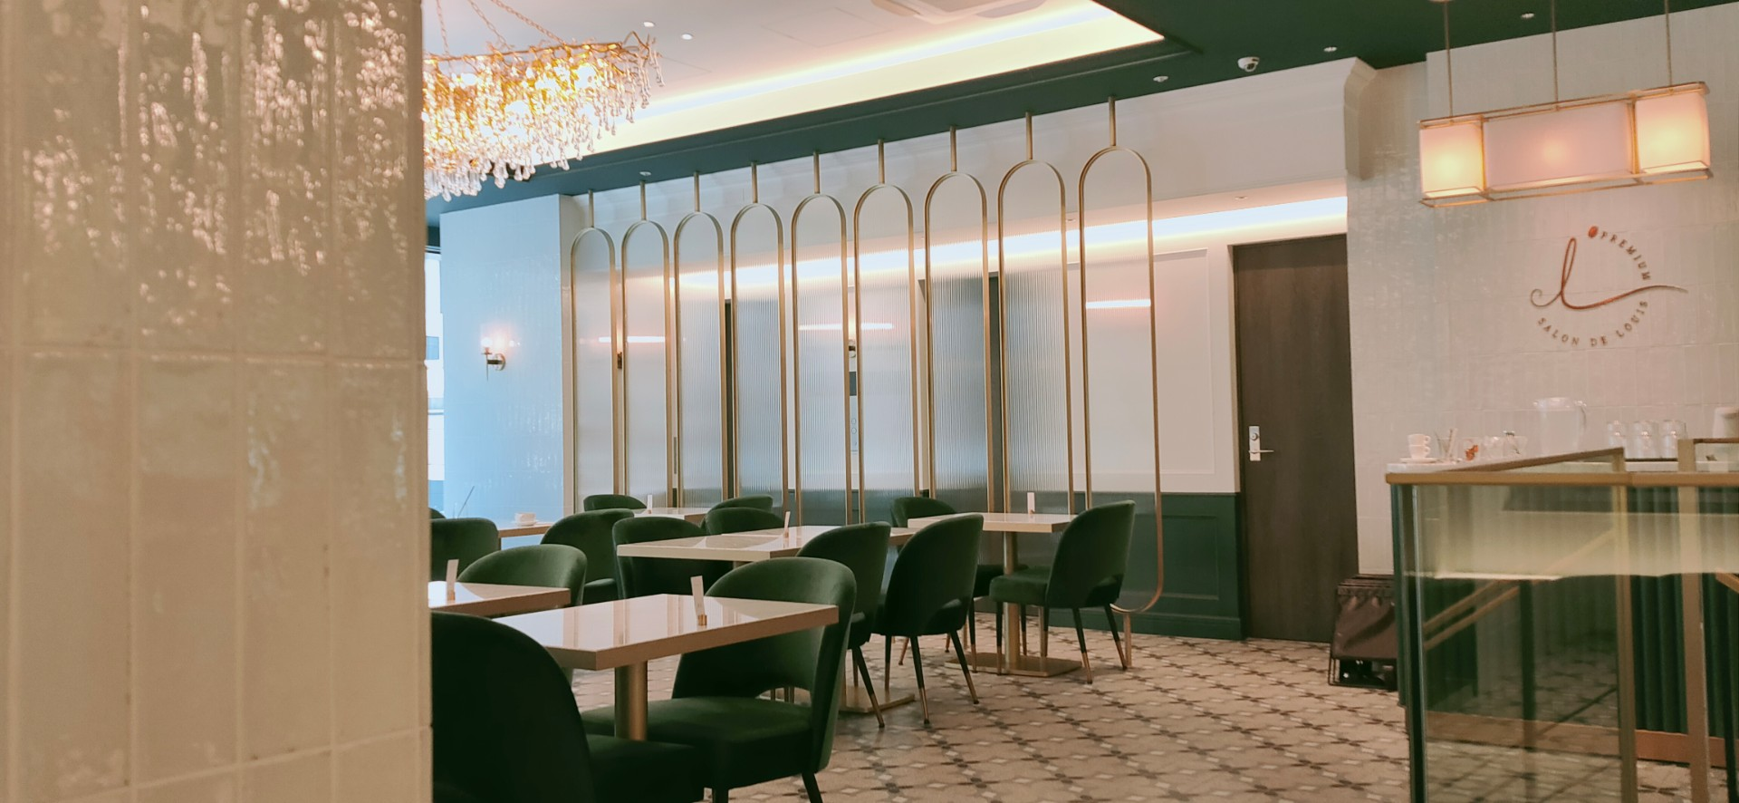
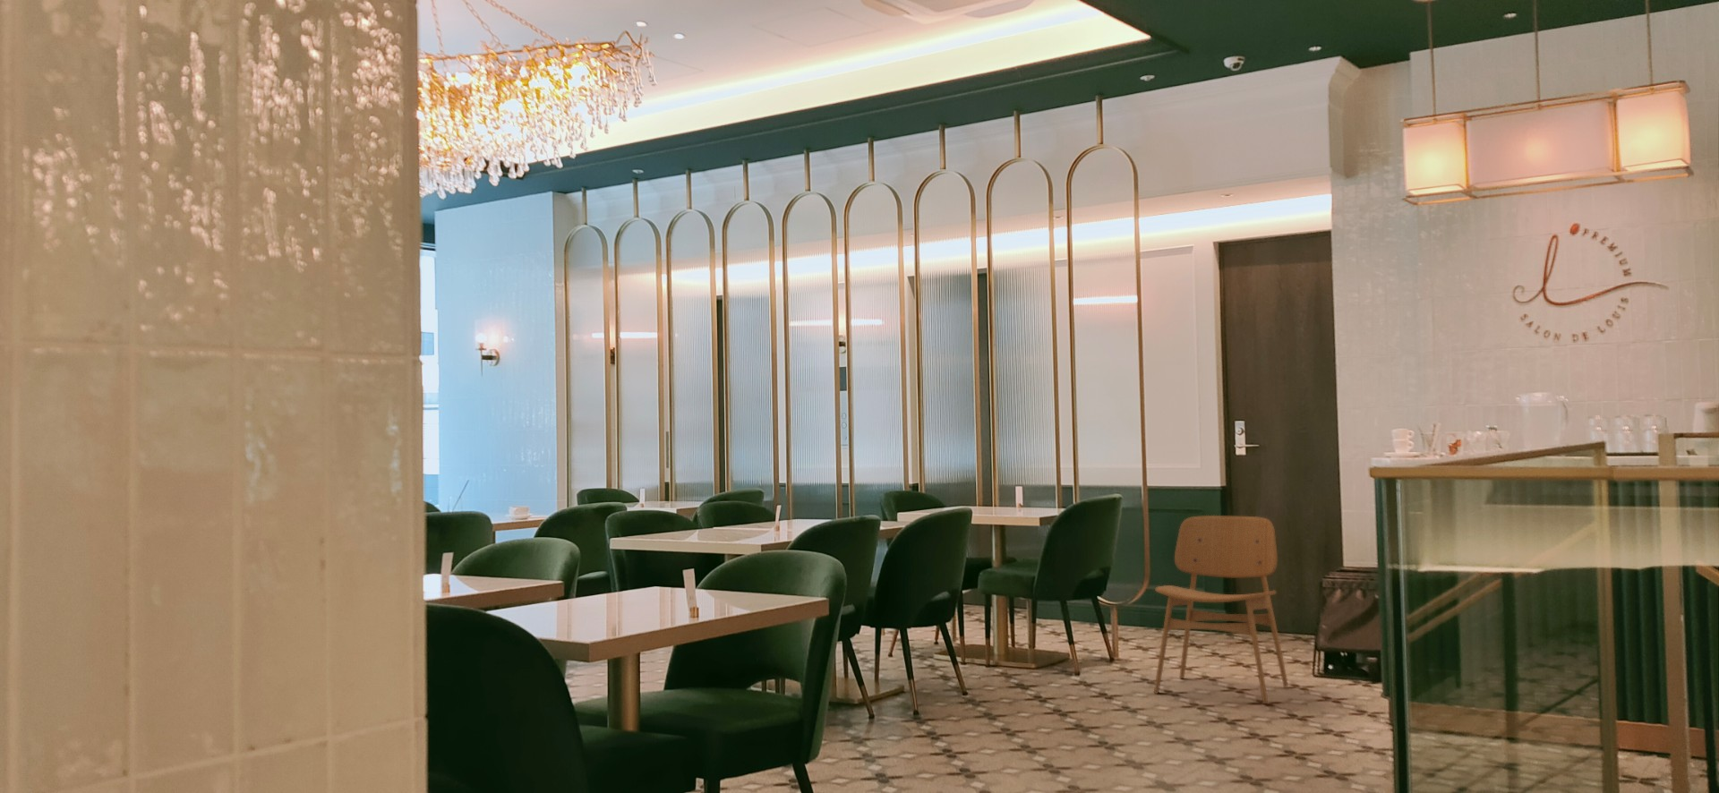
+ dining chair [1153,515,1289,704]
